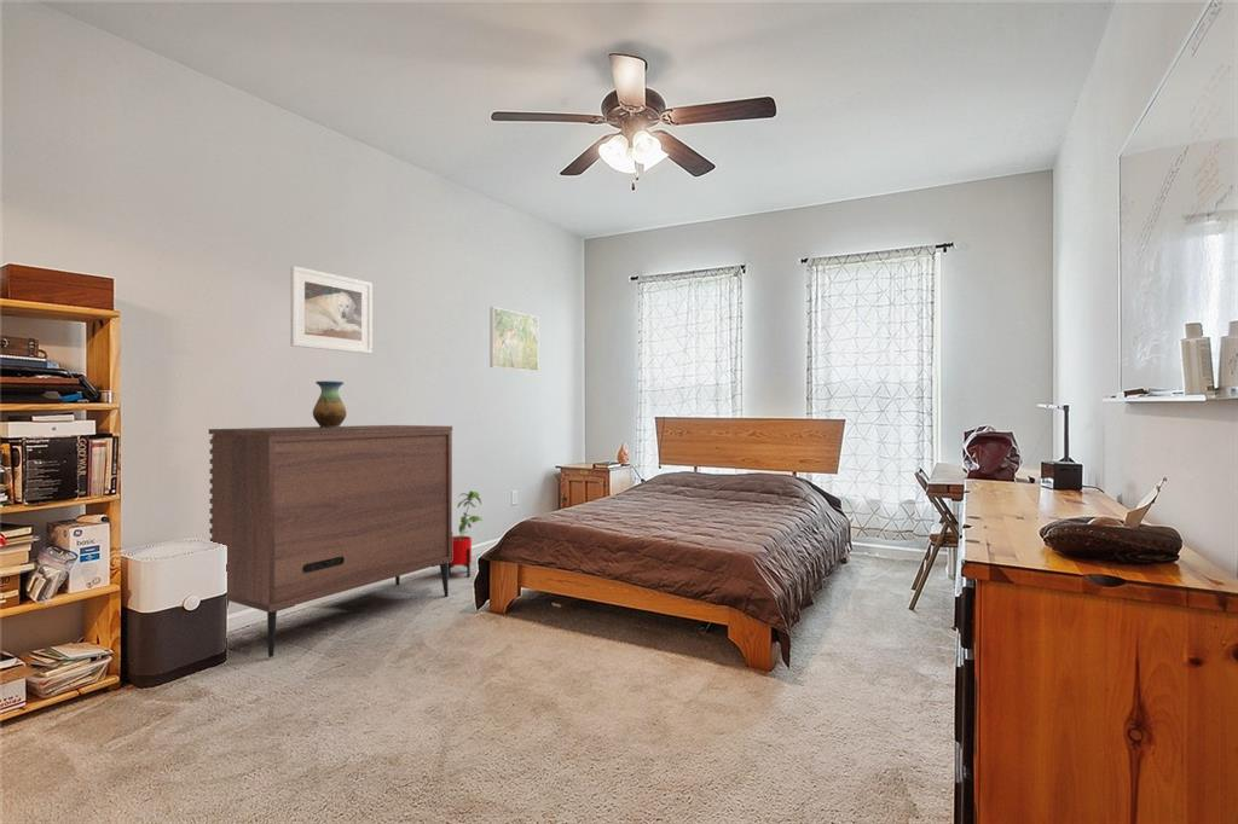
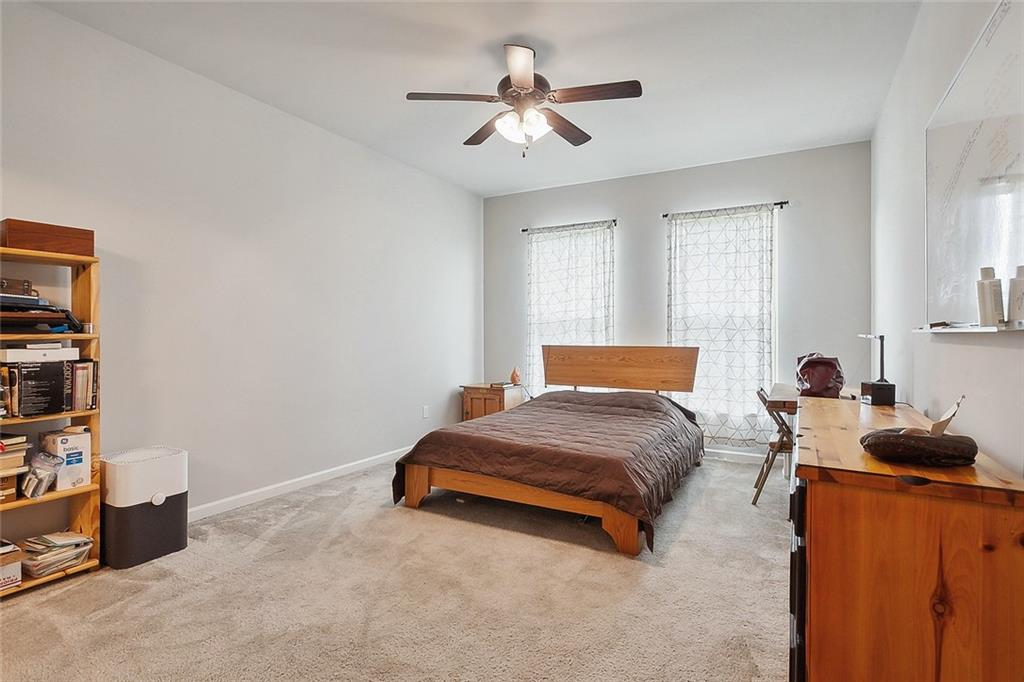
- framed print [488,306,539,372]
- vase [312,379,348,428]
- house plant [447,491,484,580]
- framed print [289,265,374,355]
- dresser [208,424,453,658]
